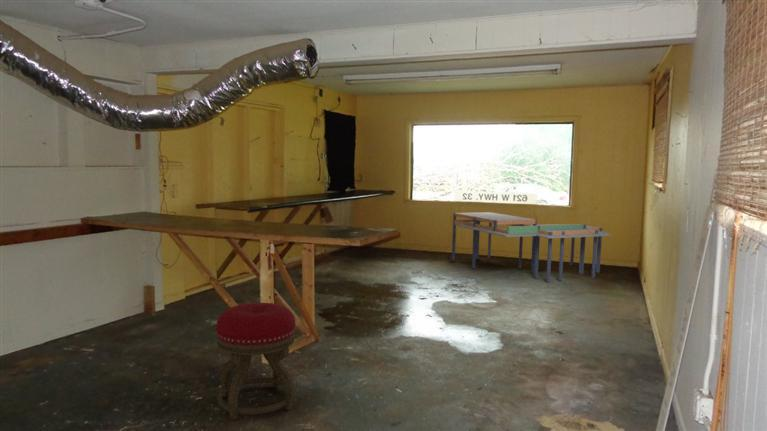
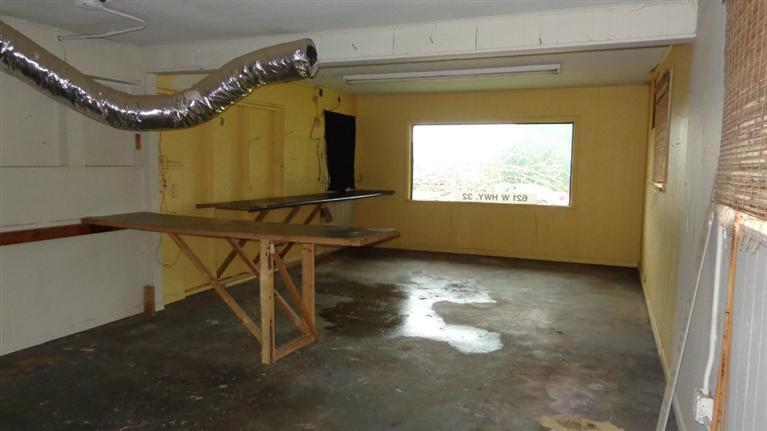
- workbench [451,211,612,283]
- stool [215,302,296,421]
